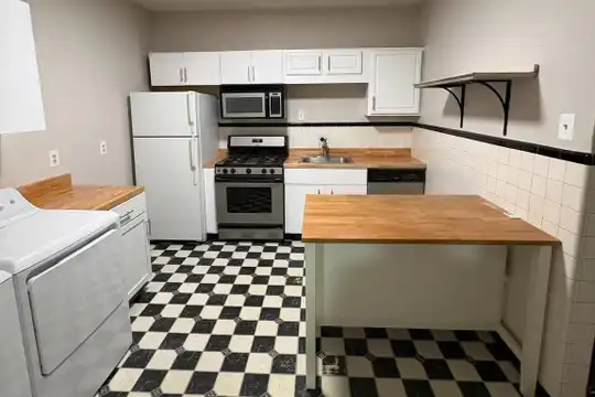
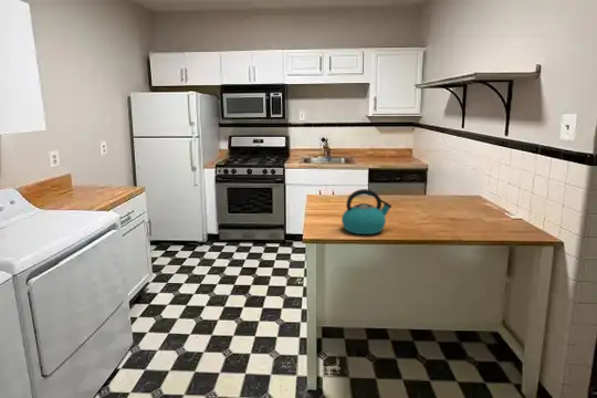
+ kettle [341,188,392,235]
